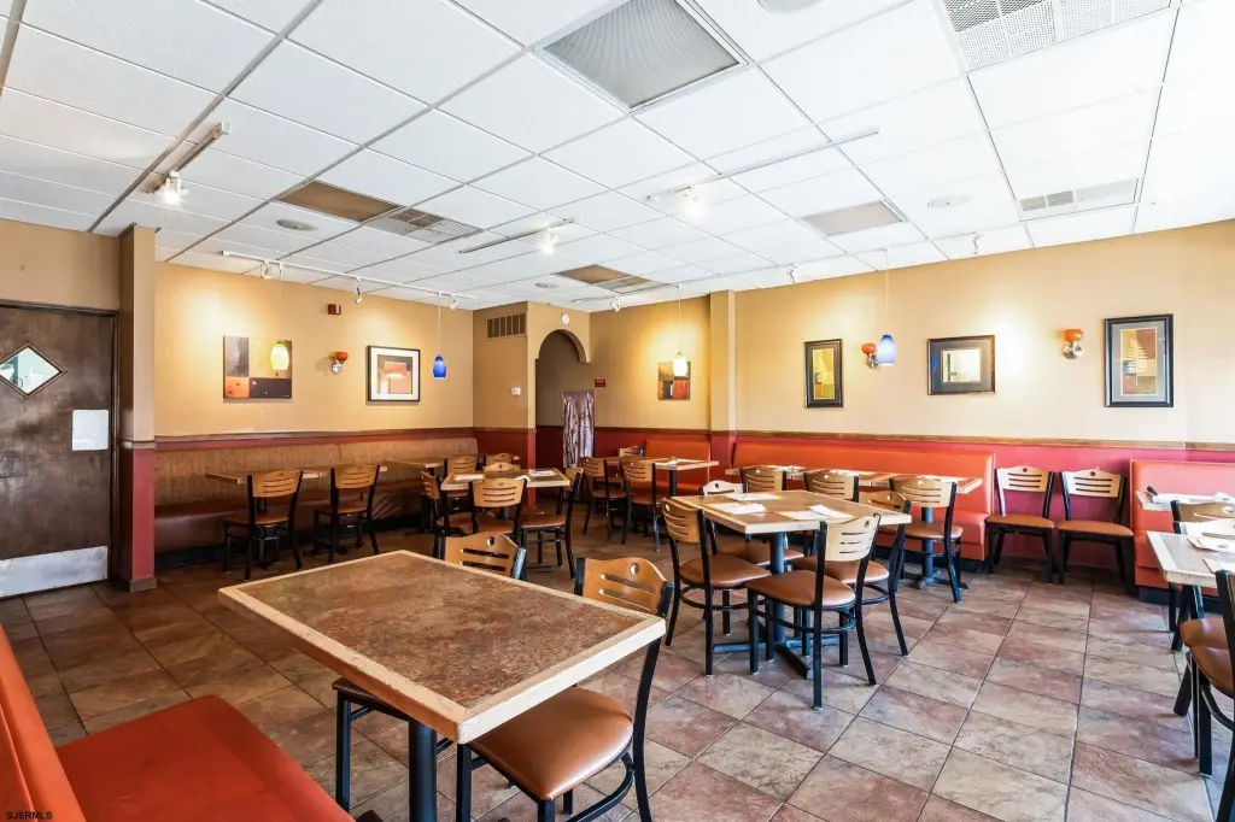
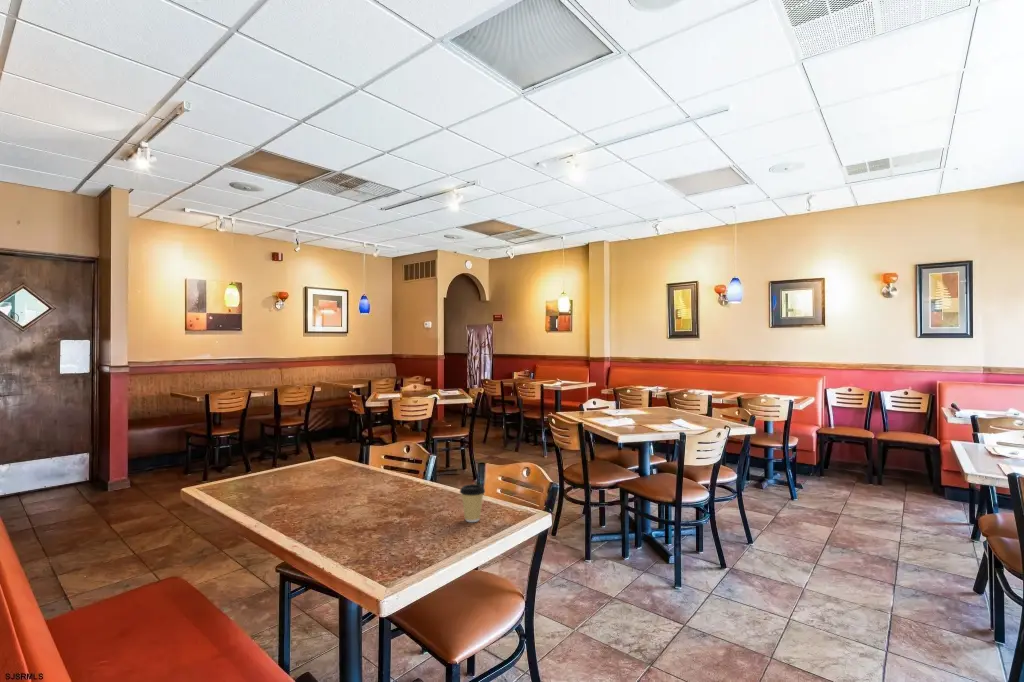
+ coffee cup [459,483,486,523]
